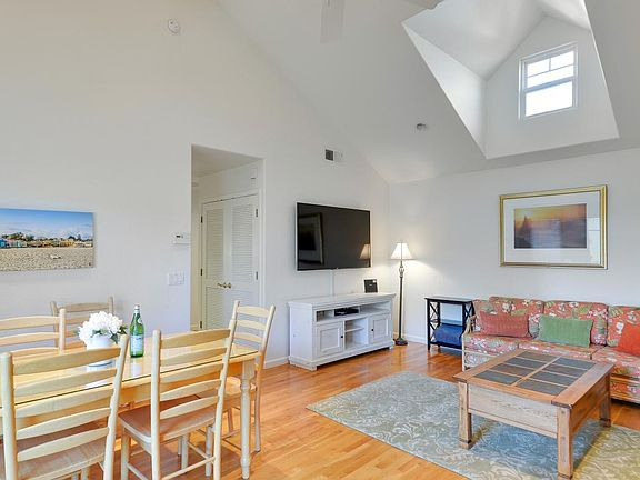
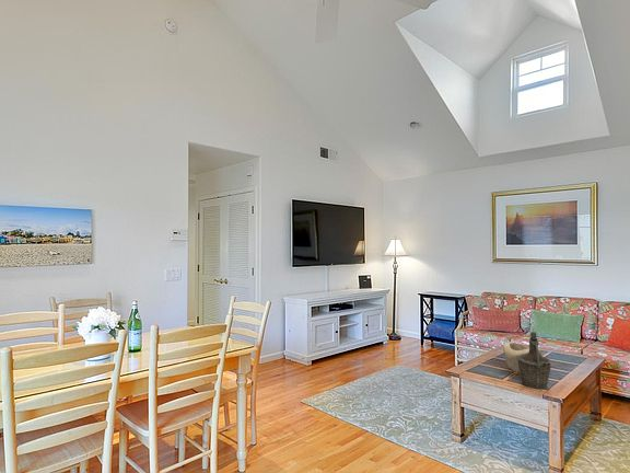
+ bottle [517,331,552,390]
+ decorative bowl [502,341,542,373]
